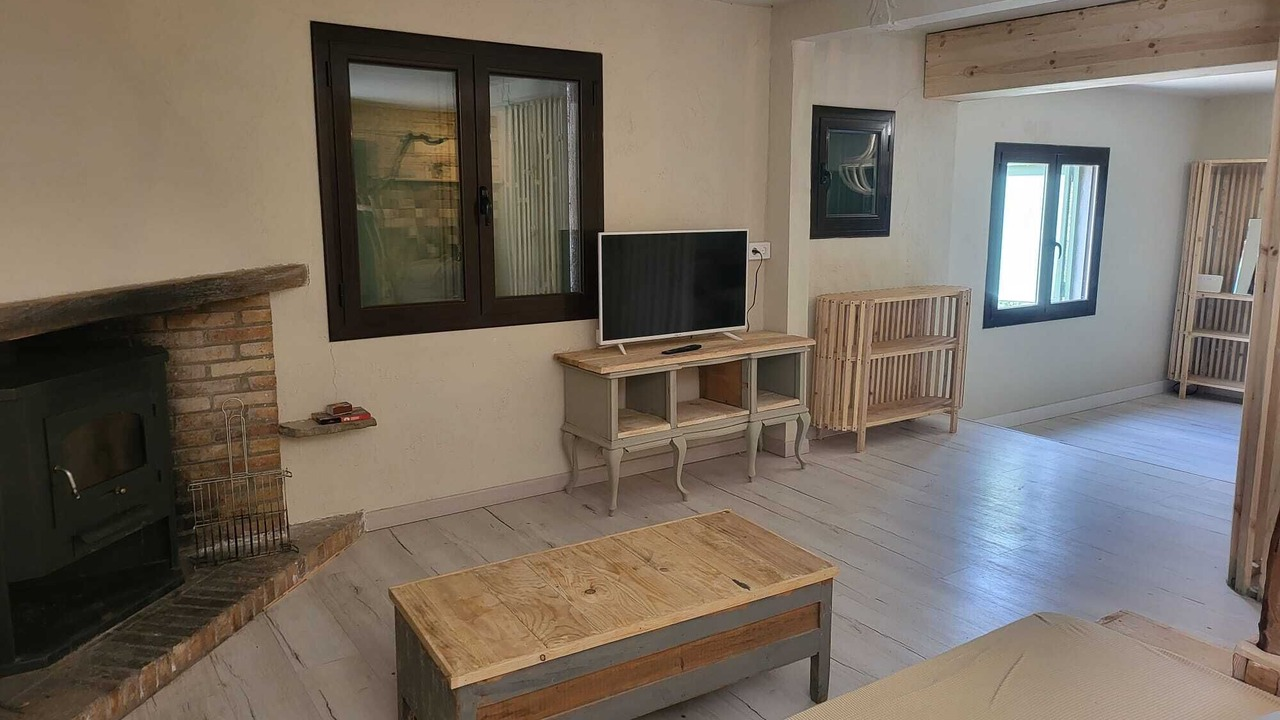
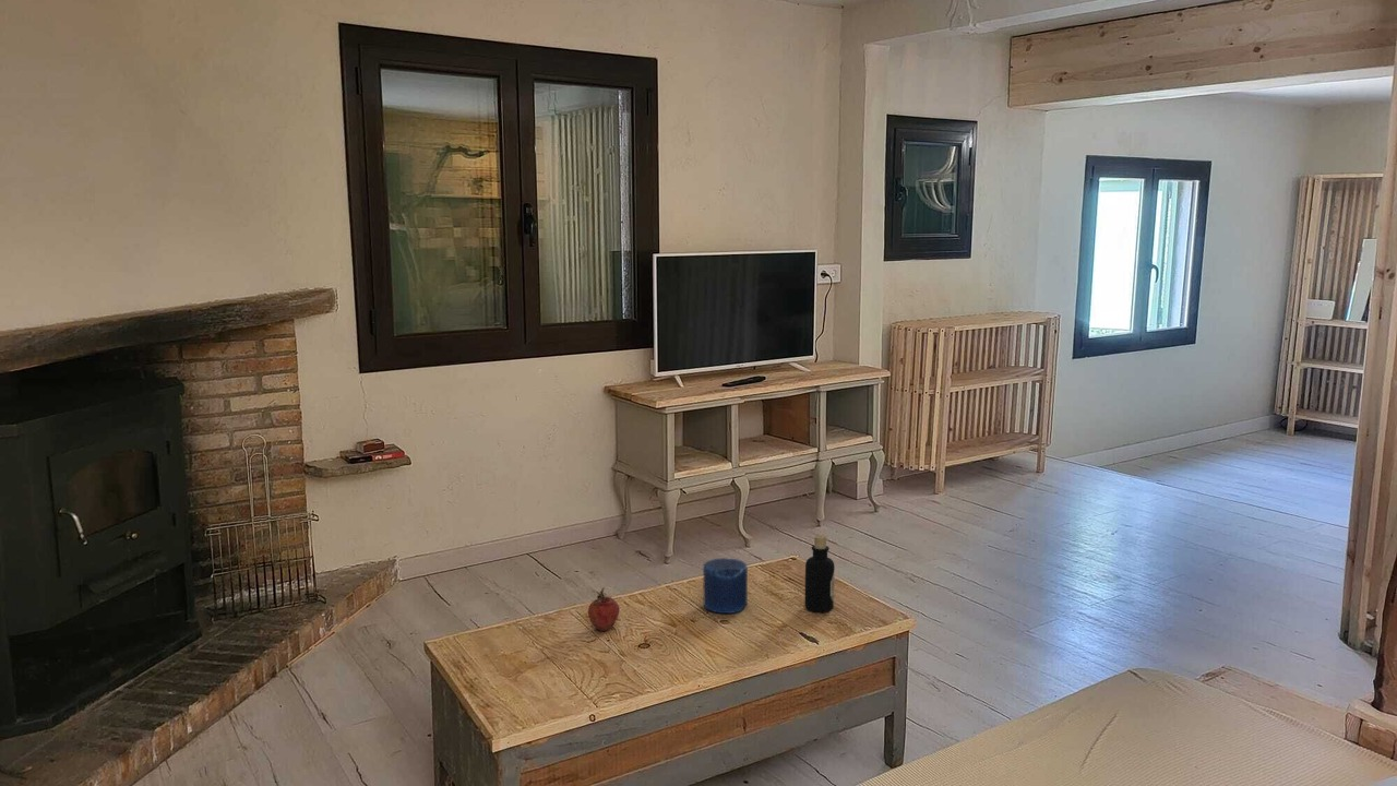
+ bottle [803,534,836,614]
+ fruit [587,586,620,632]
+ candle [702,557,749,615]
